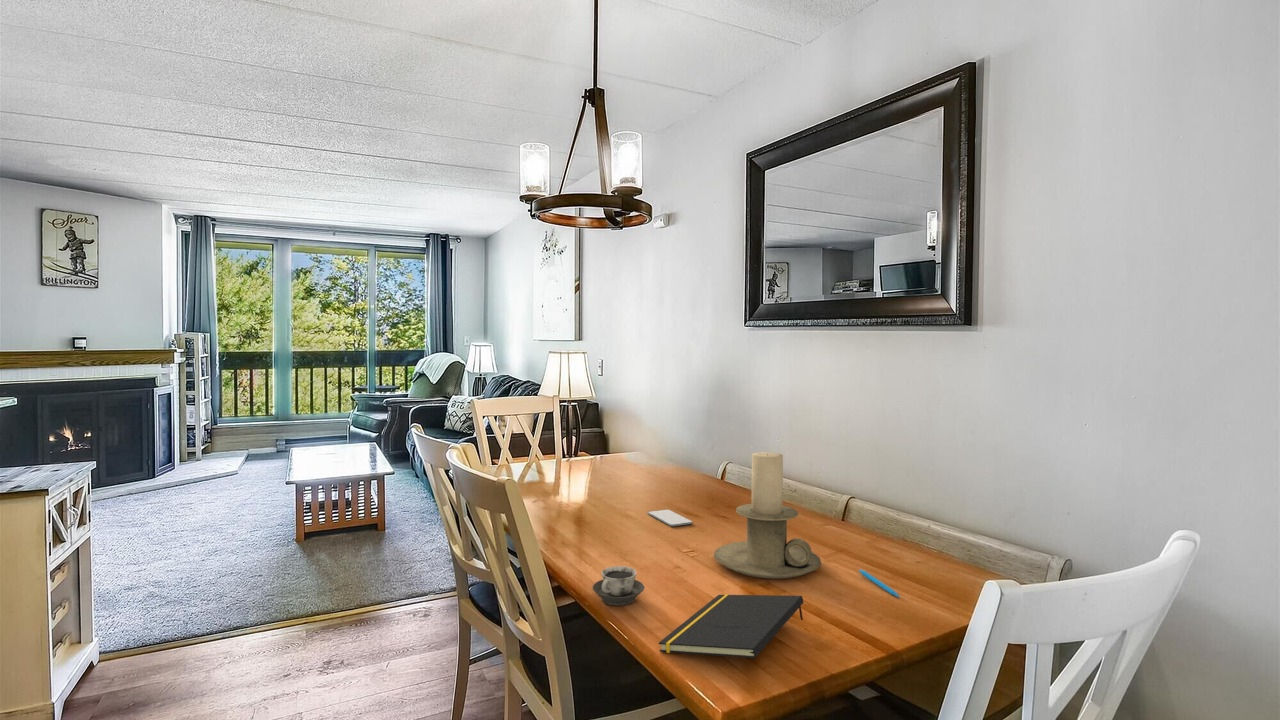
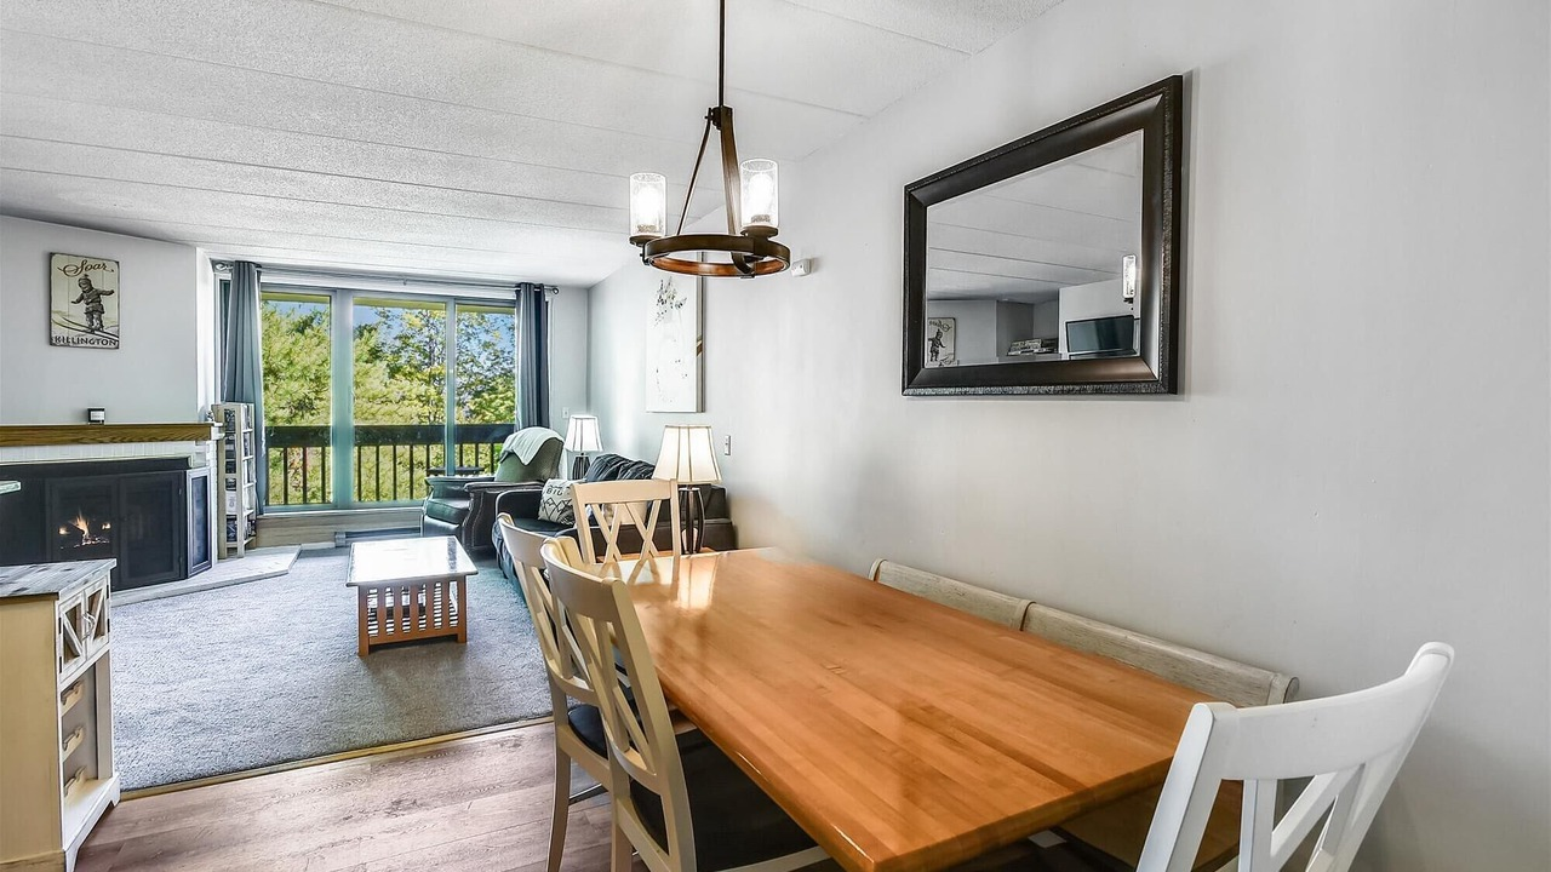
- pen [858,569,901,598]
- cup [592,565,645,607]
- smartphone [647,508,694,527]
- notepad [657,593,804,659]
- candle holder [713,451,822,580]
